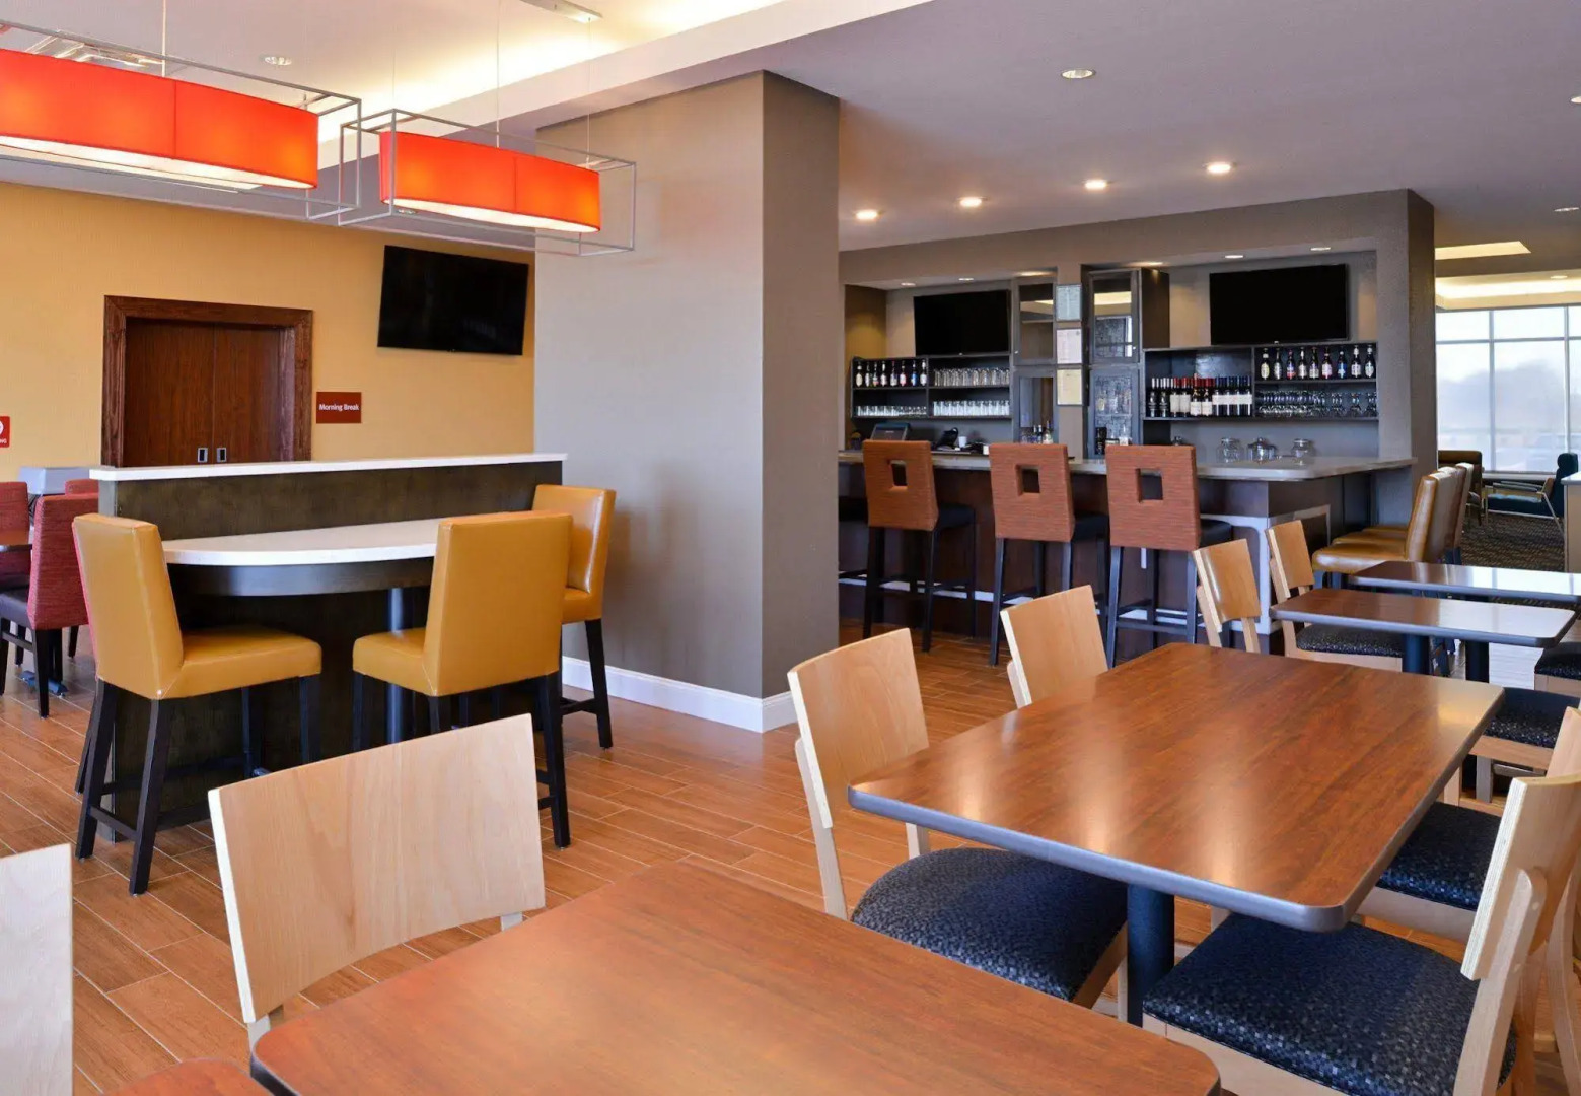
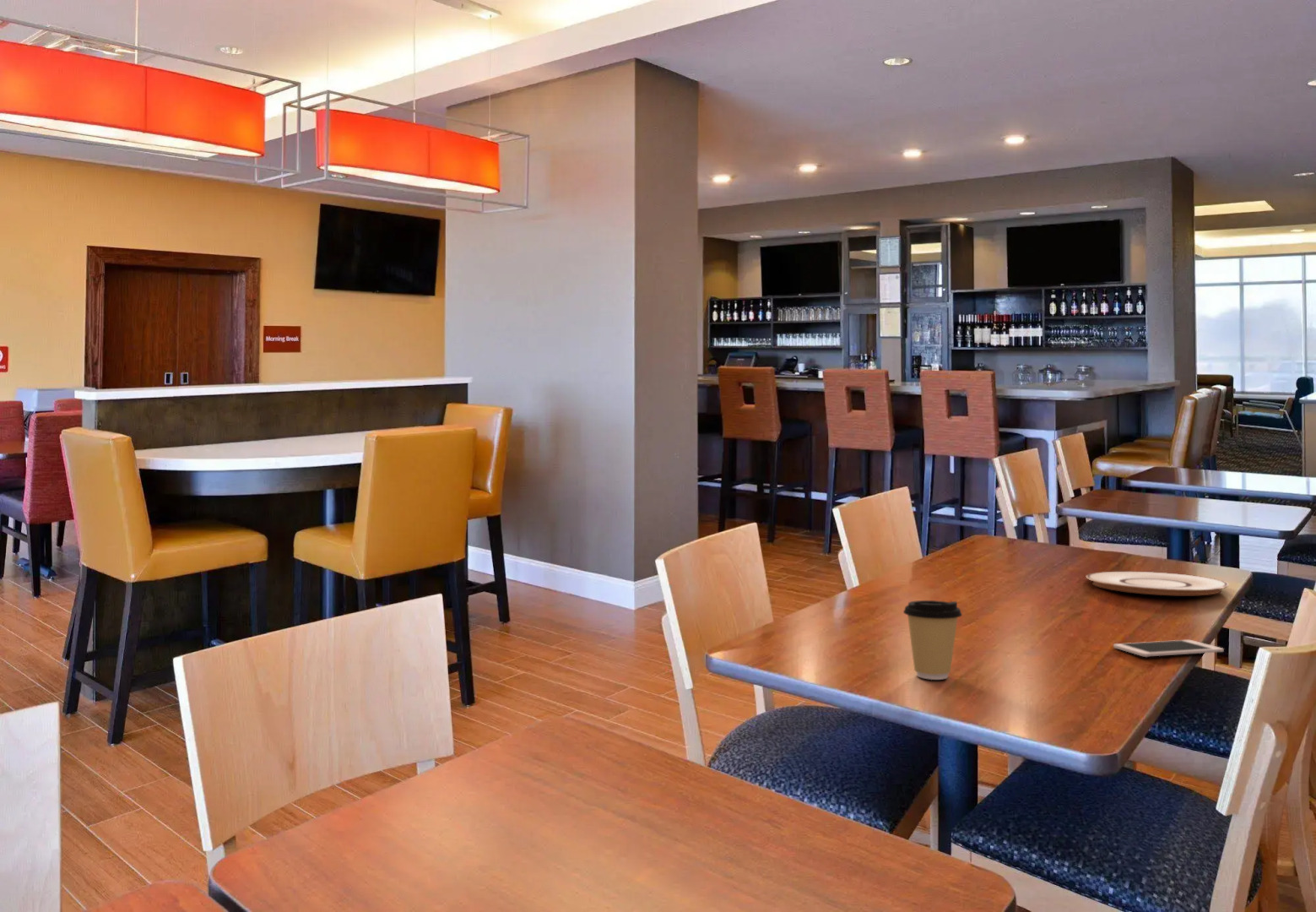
+ plate [1086,571,1230,596]
+ coffee cup [902,600,963,681]
+ cell phone [1113,639,1225,658]
